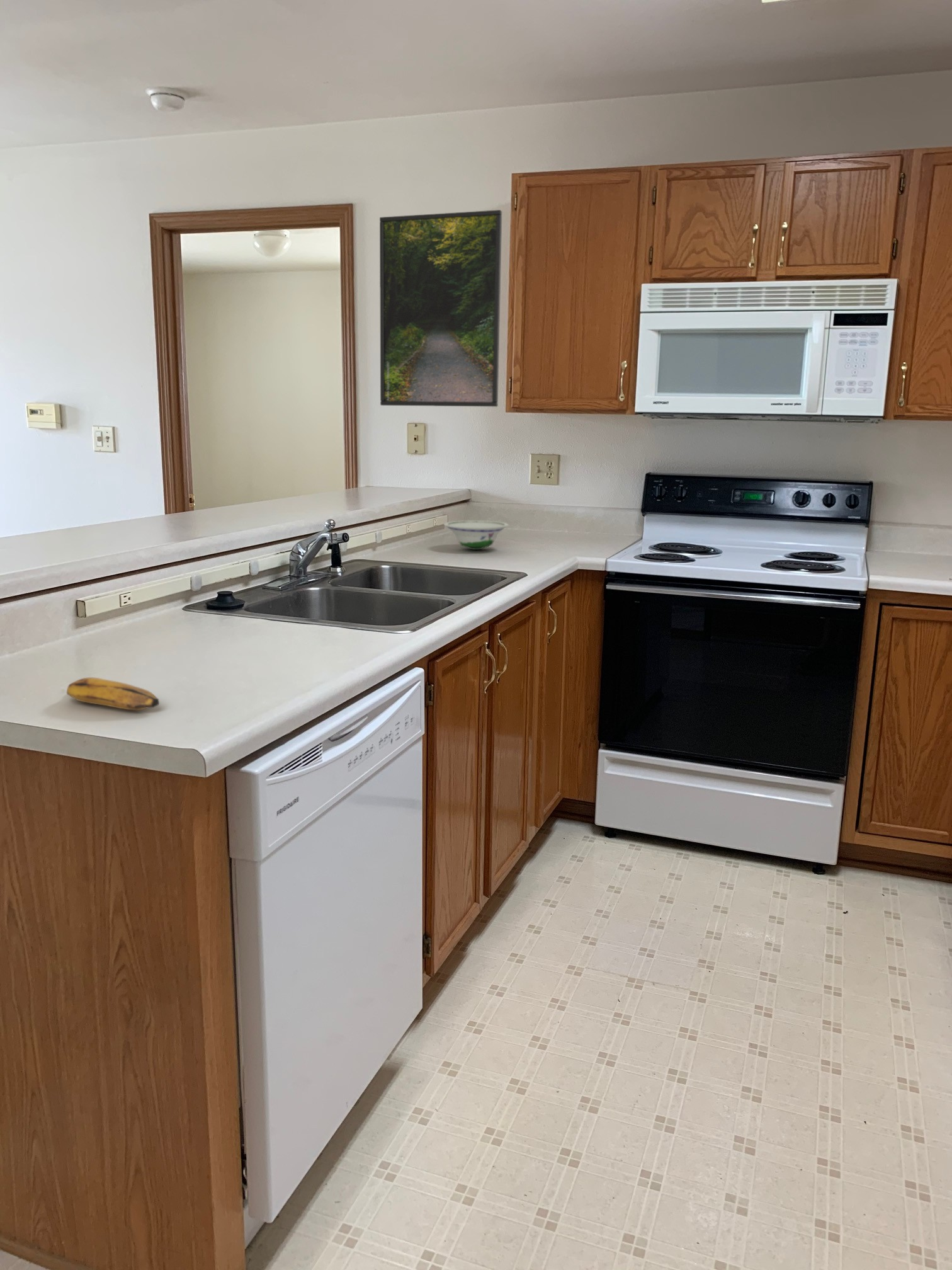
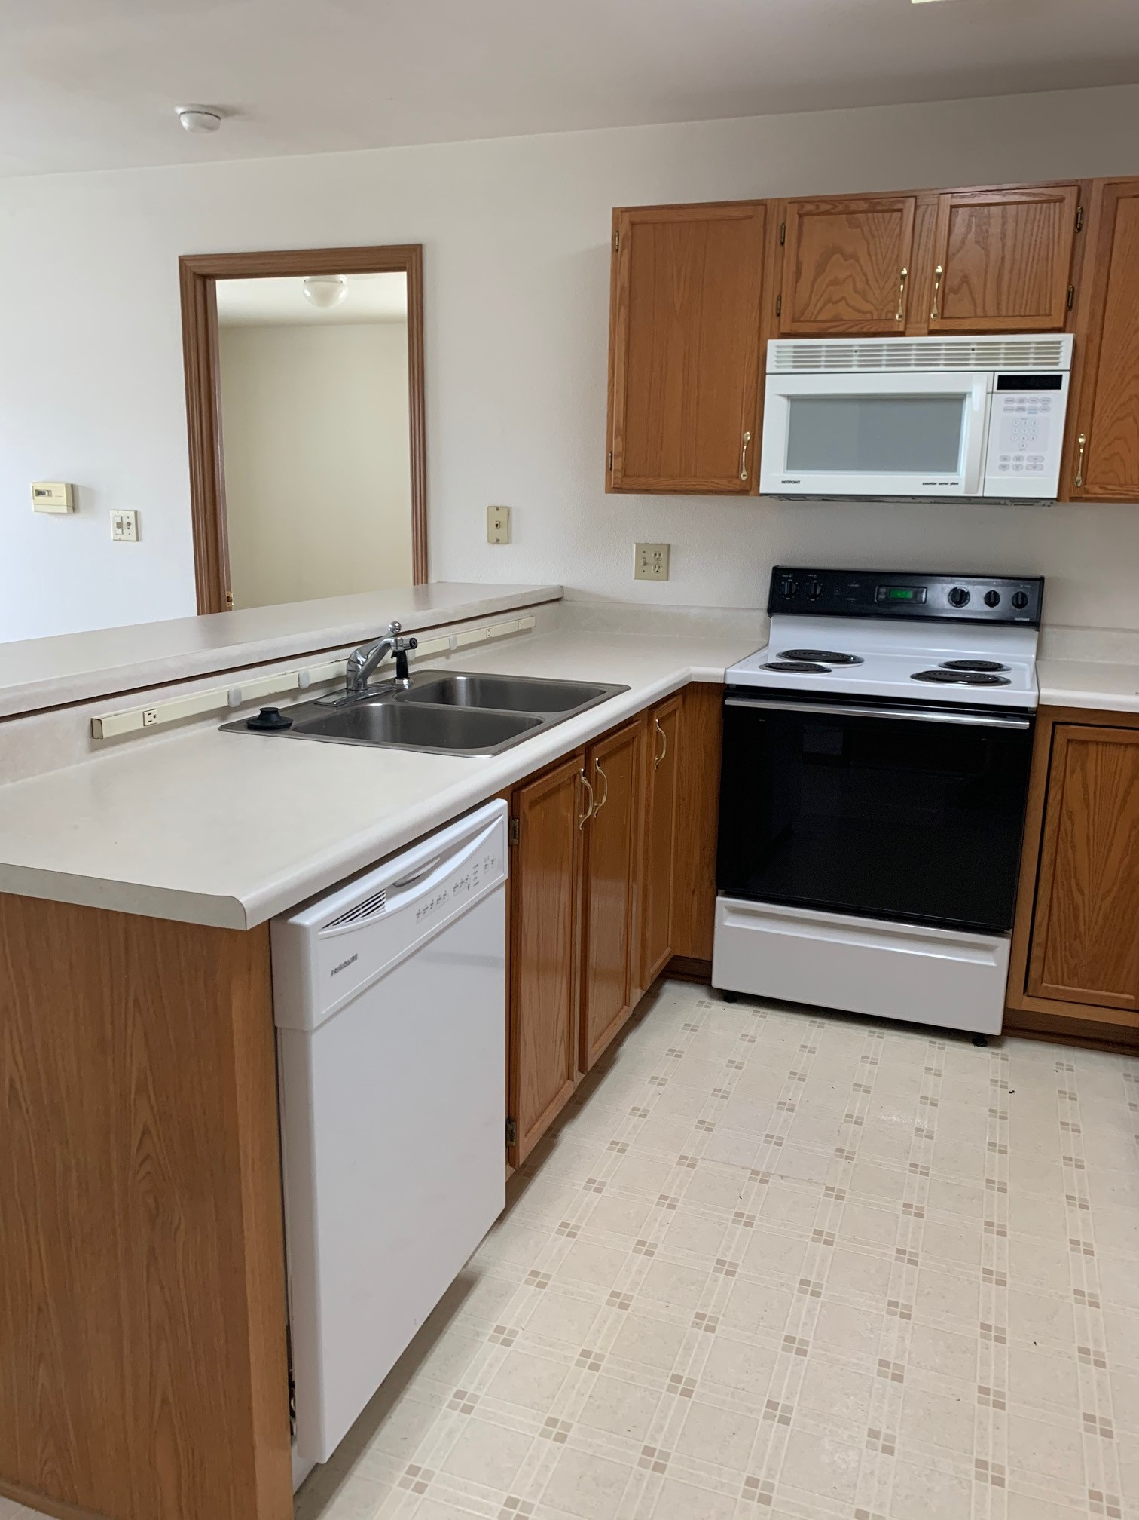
- banana [66,677,160,711]
- bowl [443,520,509,551]
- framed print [379,209,502,408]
